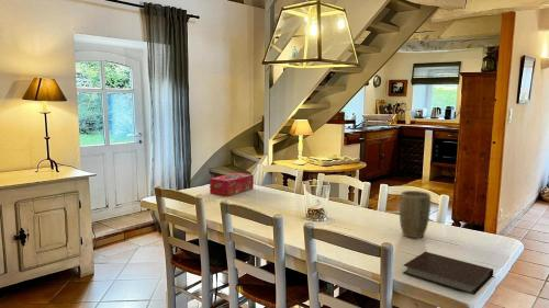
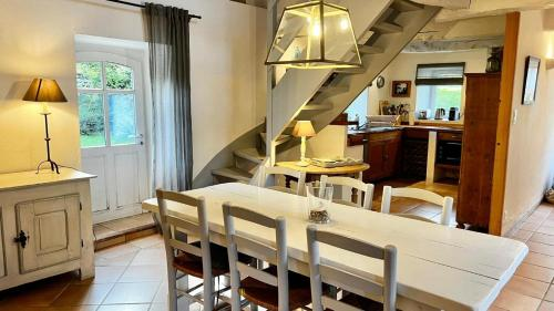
- notebook [402,251,494,296]
- tissue box [209,172,255,197]
- plant pot [399,190,432,239]
